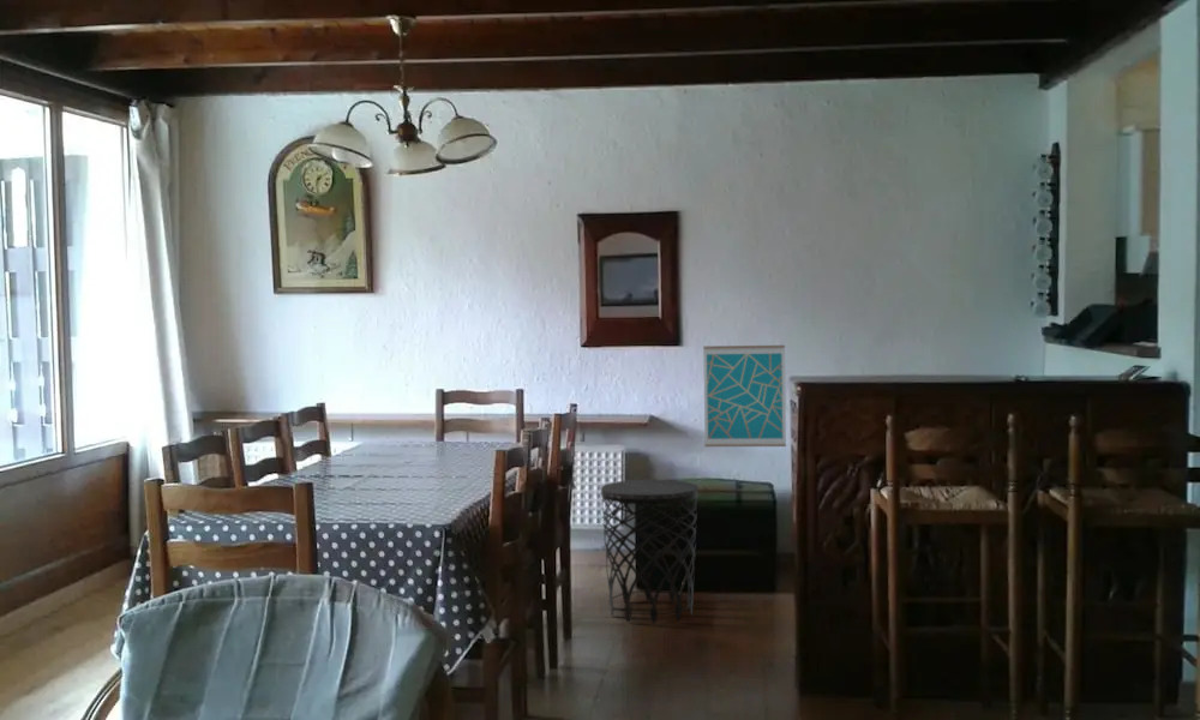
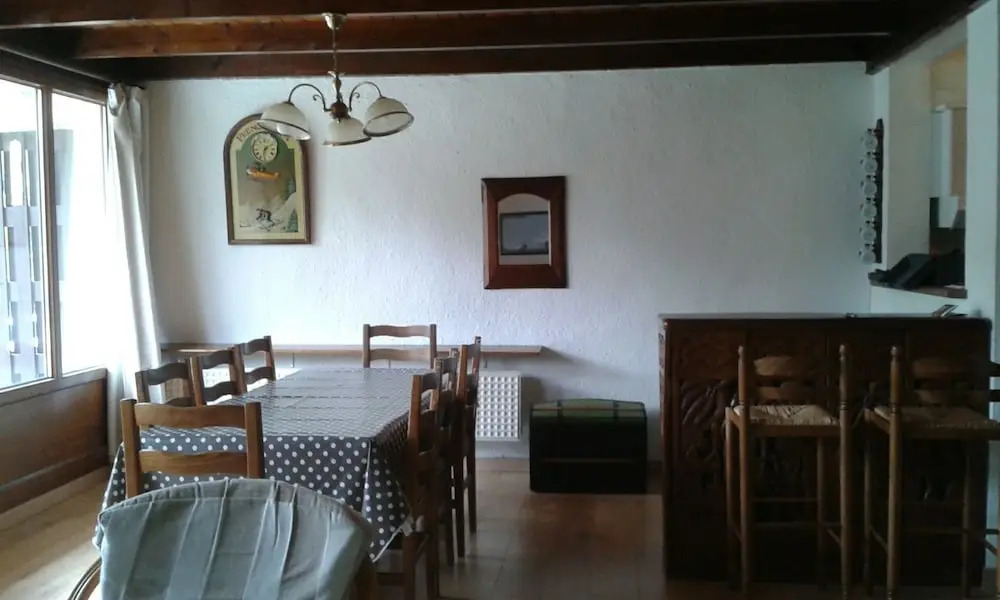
- side table [600,479,698,625]
- wall art [702,344,787,448]
